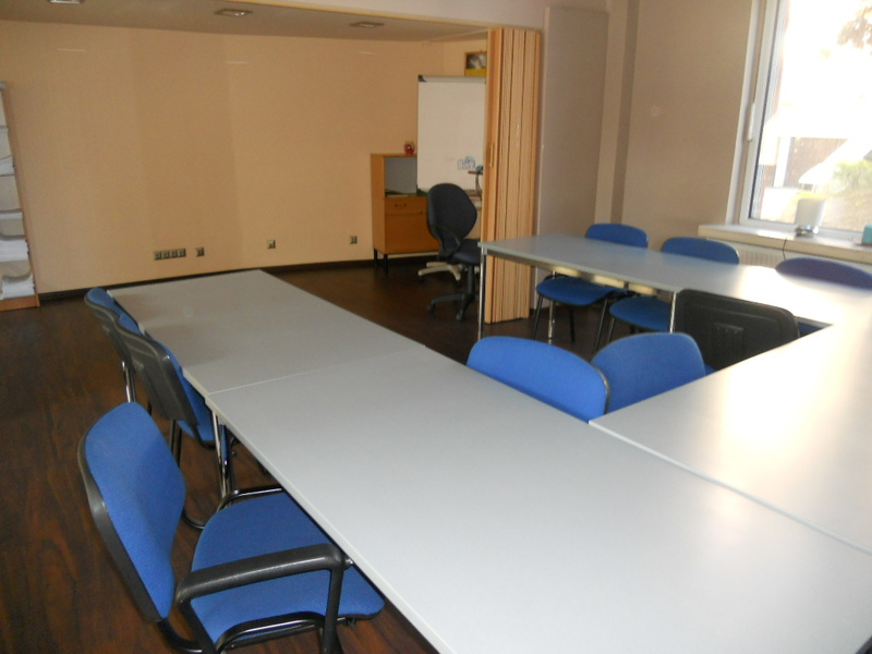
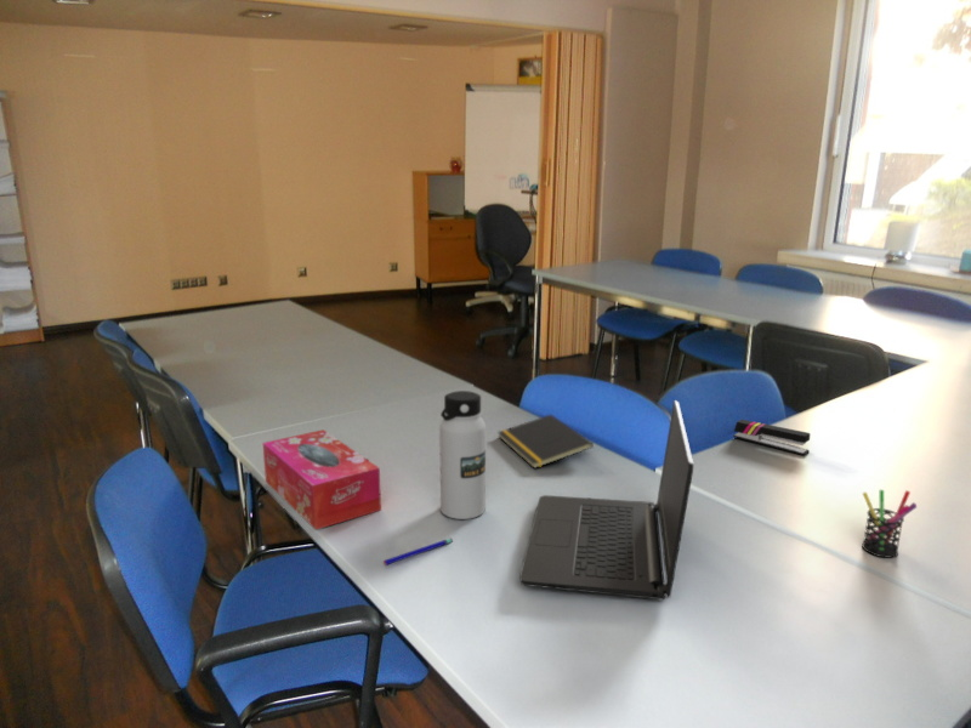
+ laptop [518,399,694,601]
+ tissue box [261,428,382,531]
+ pen [382,538,454,567]
+ stapler [732,419,811,456]
+ notepad [496,414,595,470]
+ water bottle [438,389,487,521]
+ pen holder [861,489,918,559]
